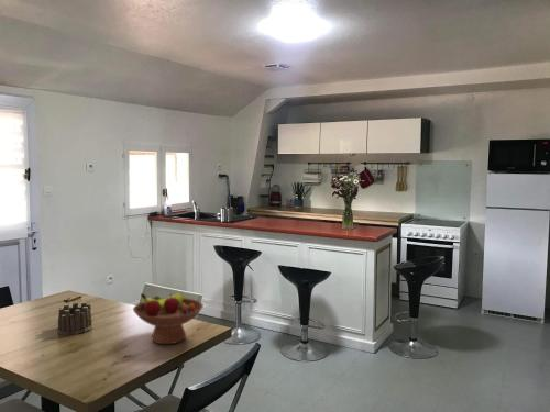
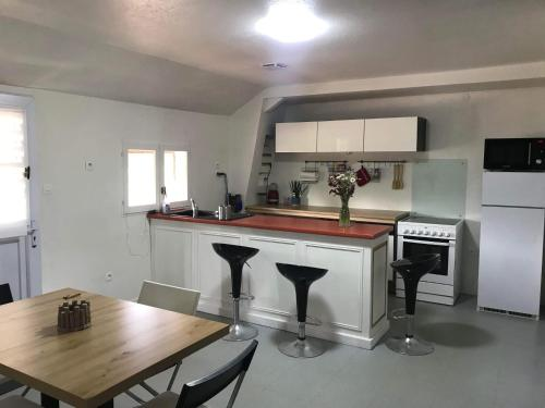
- fruit bowl [132,292,205,345]
